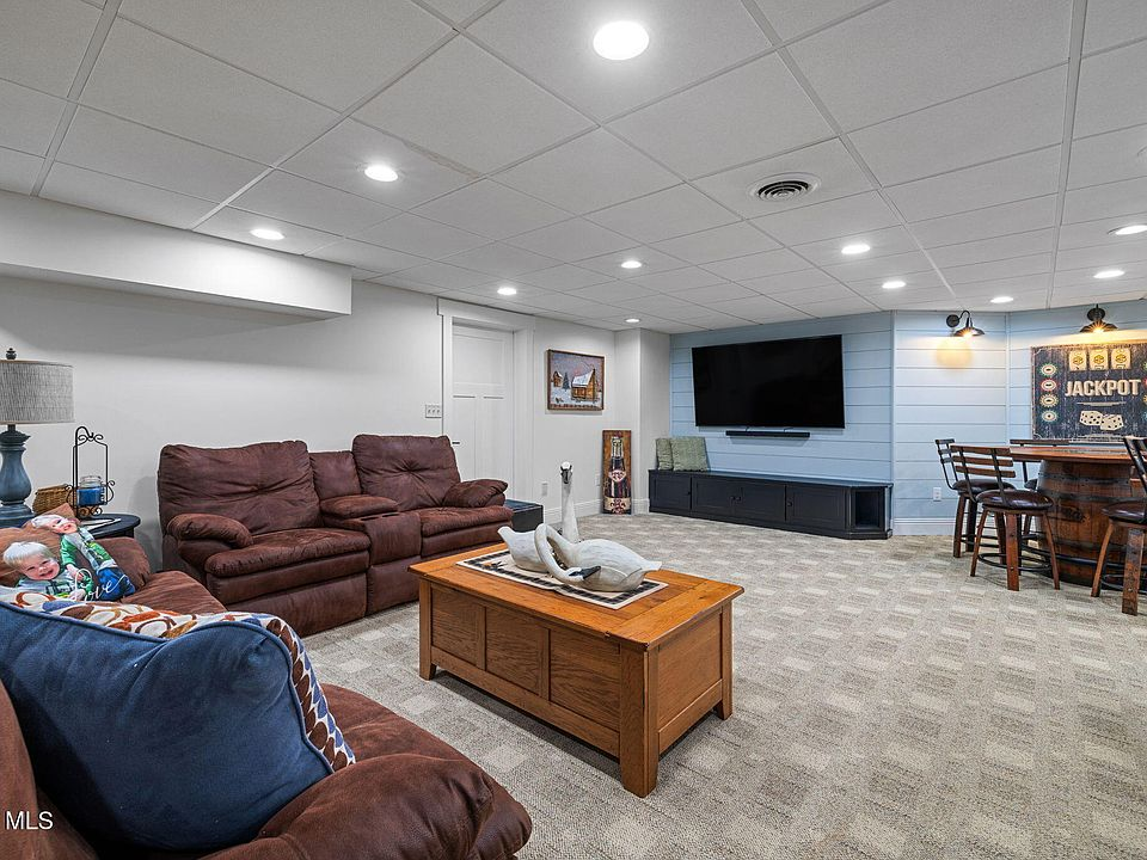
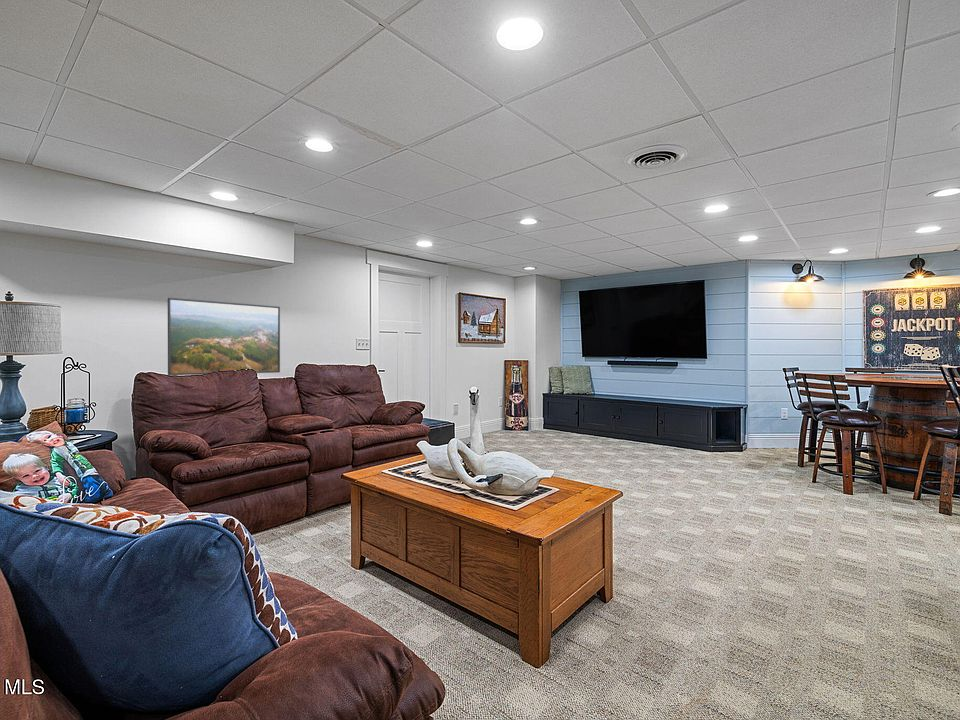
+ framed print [167,297,281,376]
